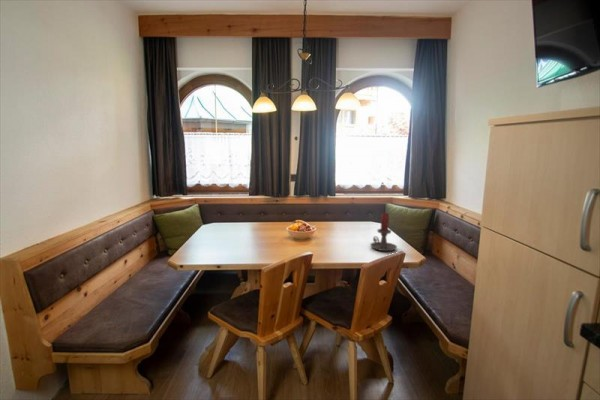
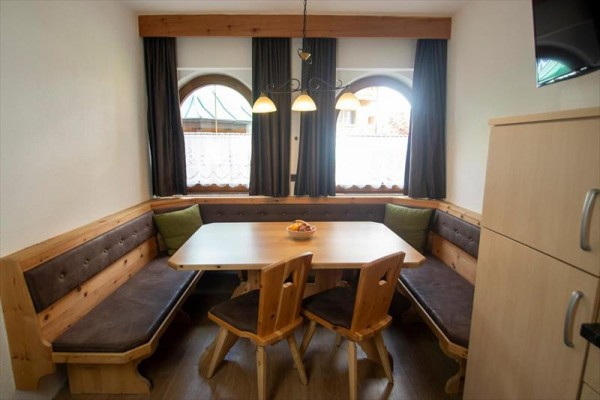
- candle holder [369,212,398,252]
